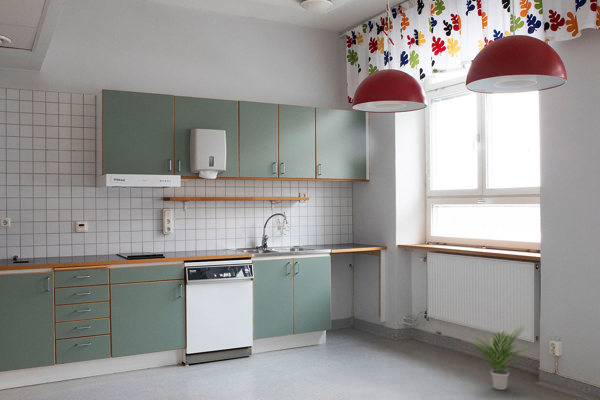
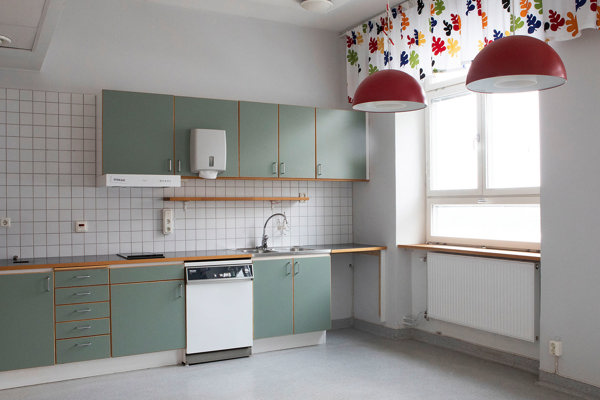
- potted plant [470,323,530,391]
